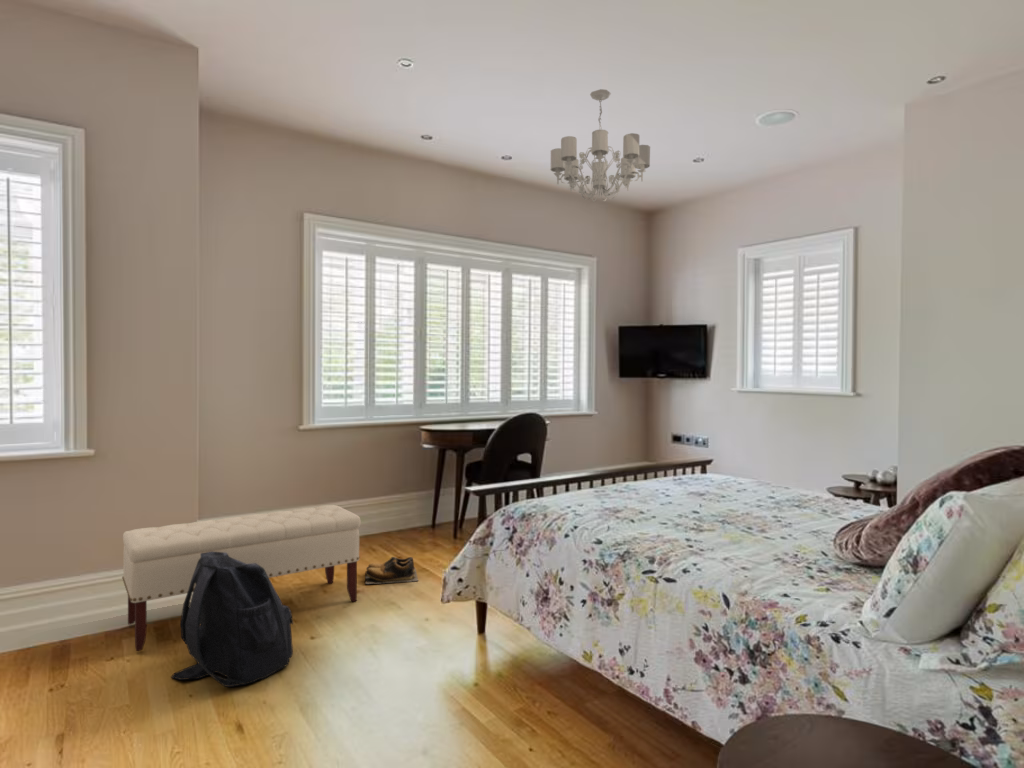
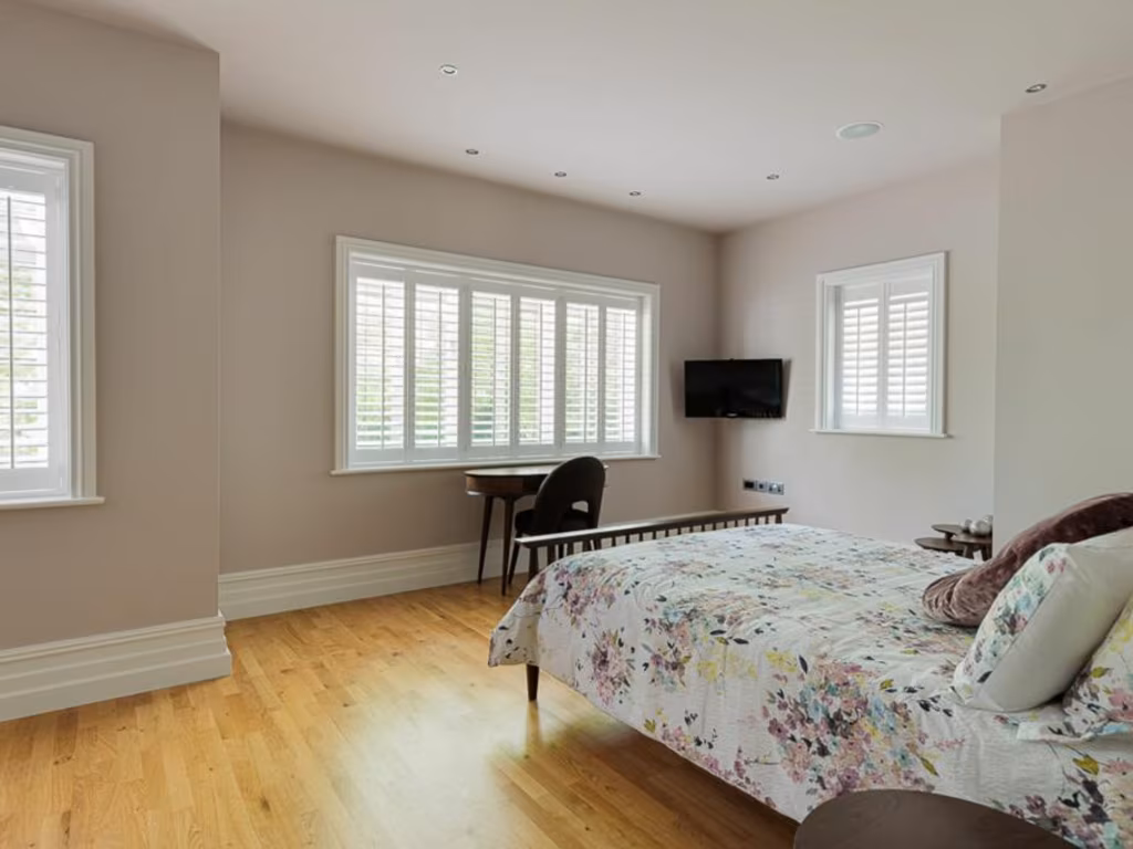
- shoes [364,556,419,585]
- chandelier [549,88,651,203]
- backpack [170,552,294,688]
- bench [121,504,362,652]
